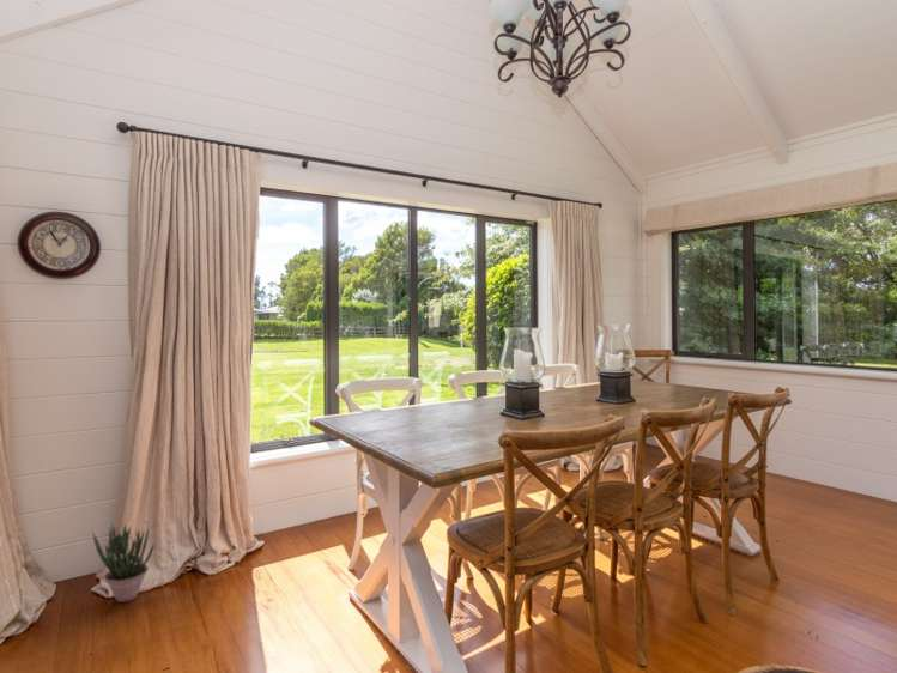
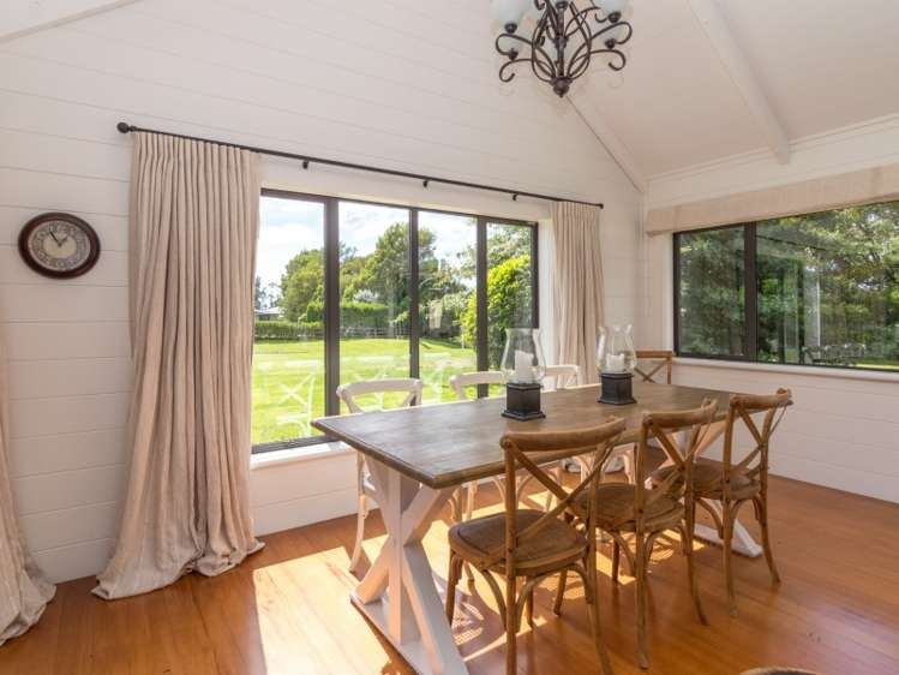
- potted plant [92,522,156,604]
